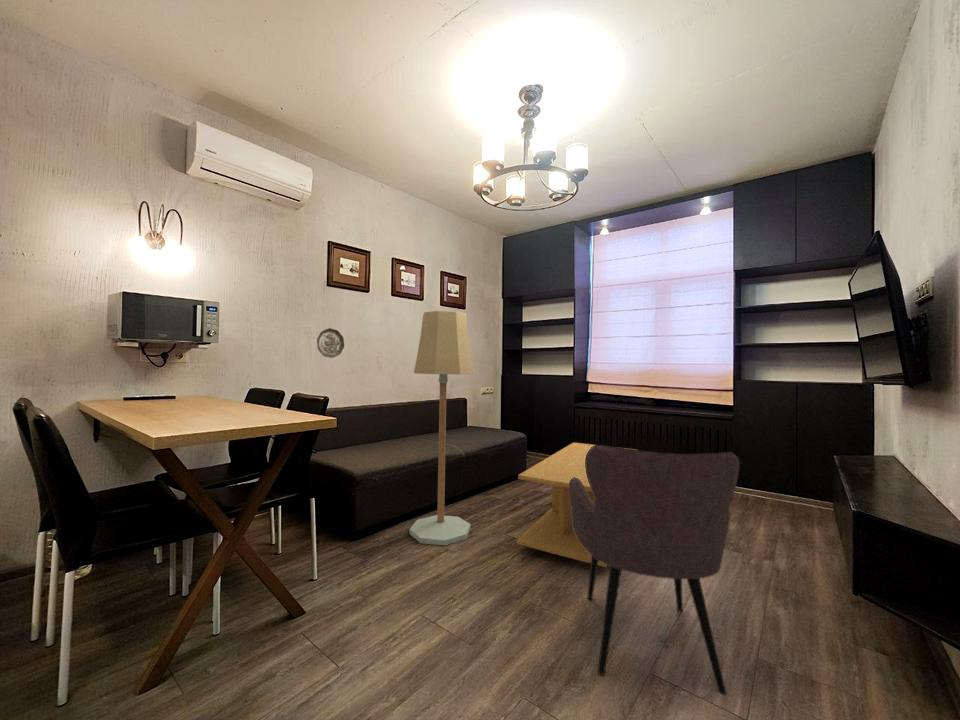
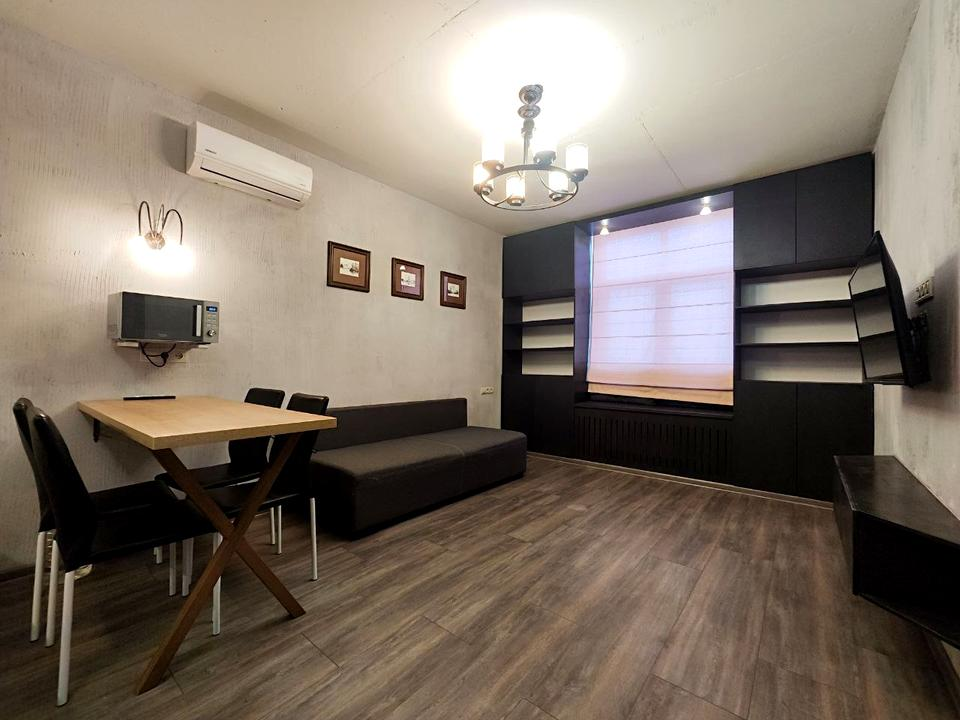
- coffee table [516,442,636,568]
- armchair [569,444,741,696]
- decorative plate [316,327,345,359]
- floor lamp [408,310,475,547]
